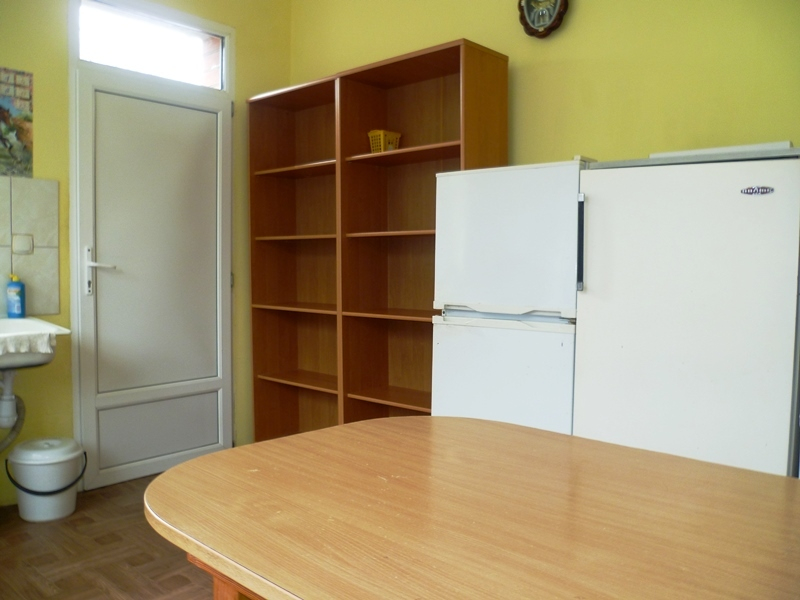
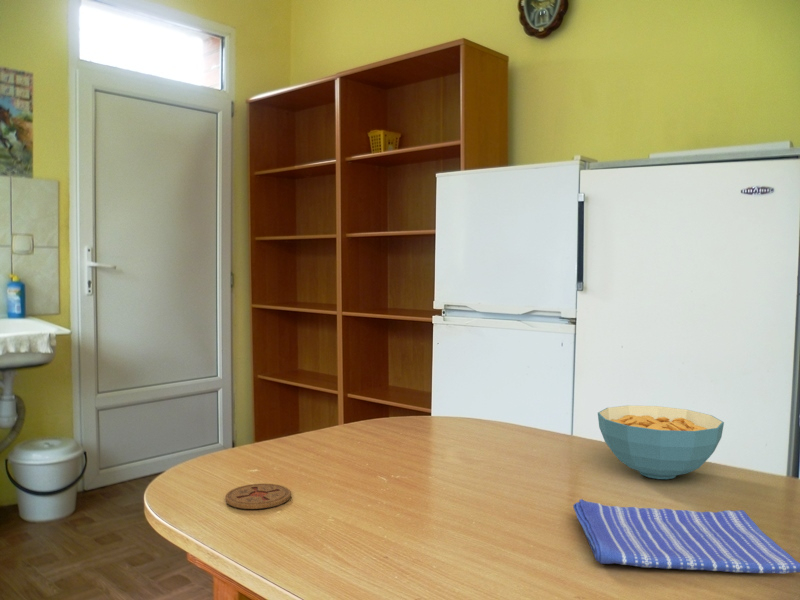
+ coaster [224,483,292,510]
+ cereal bowl [597,404,725,480]
+ dish towel [572,498,800,575]
